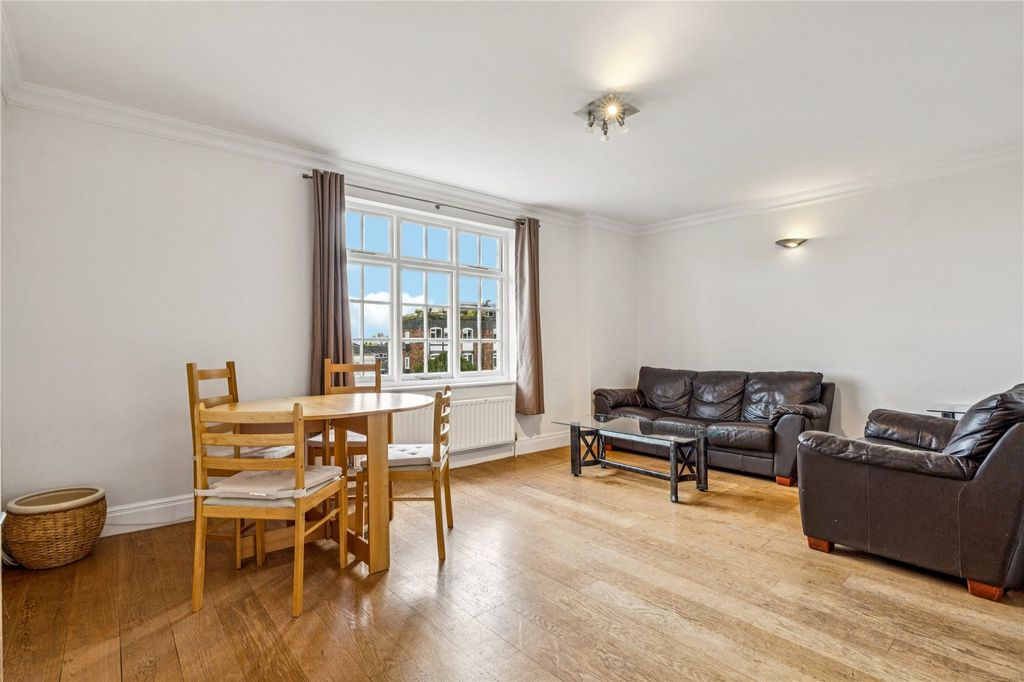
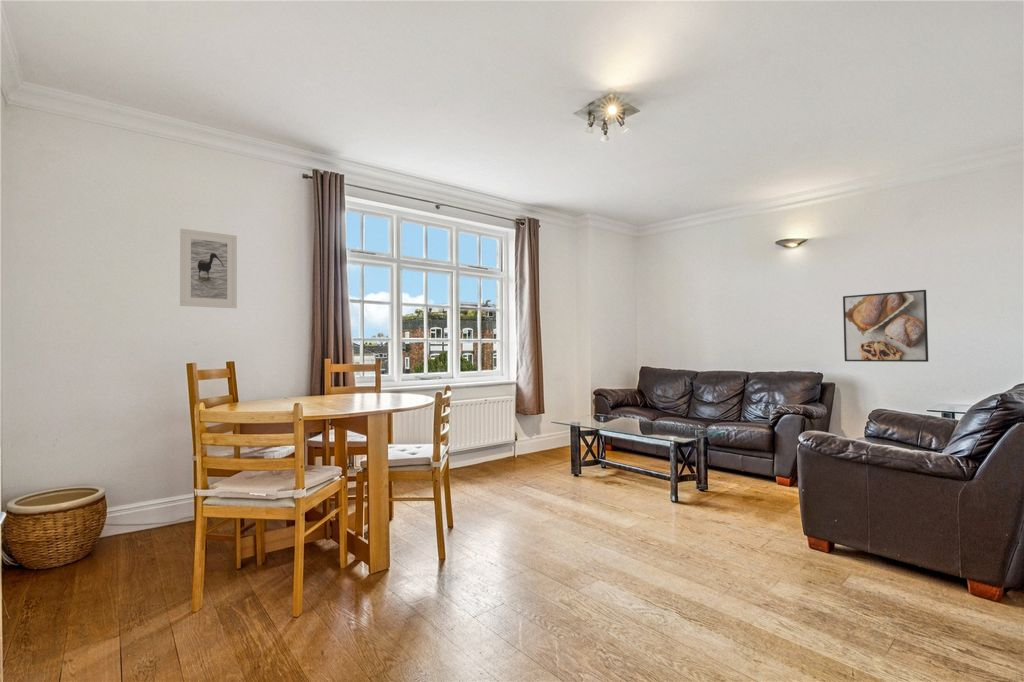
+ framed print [179,228,238,309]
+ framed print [842,289,929,363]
